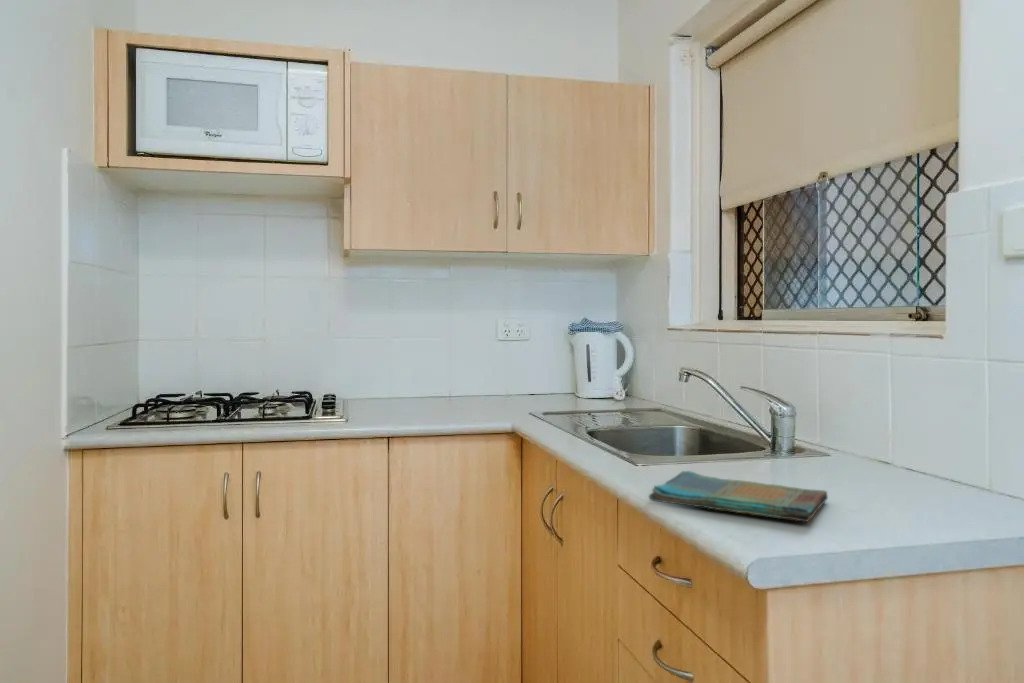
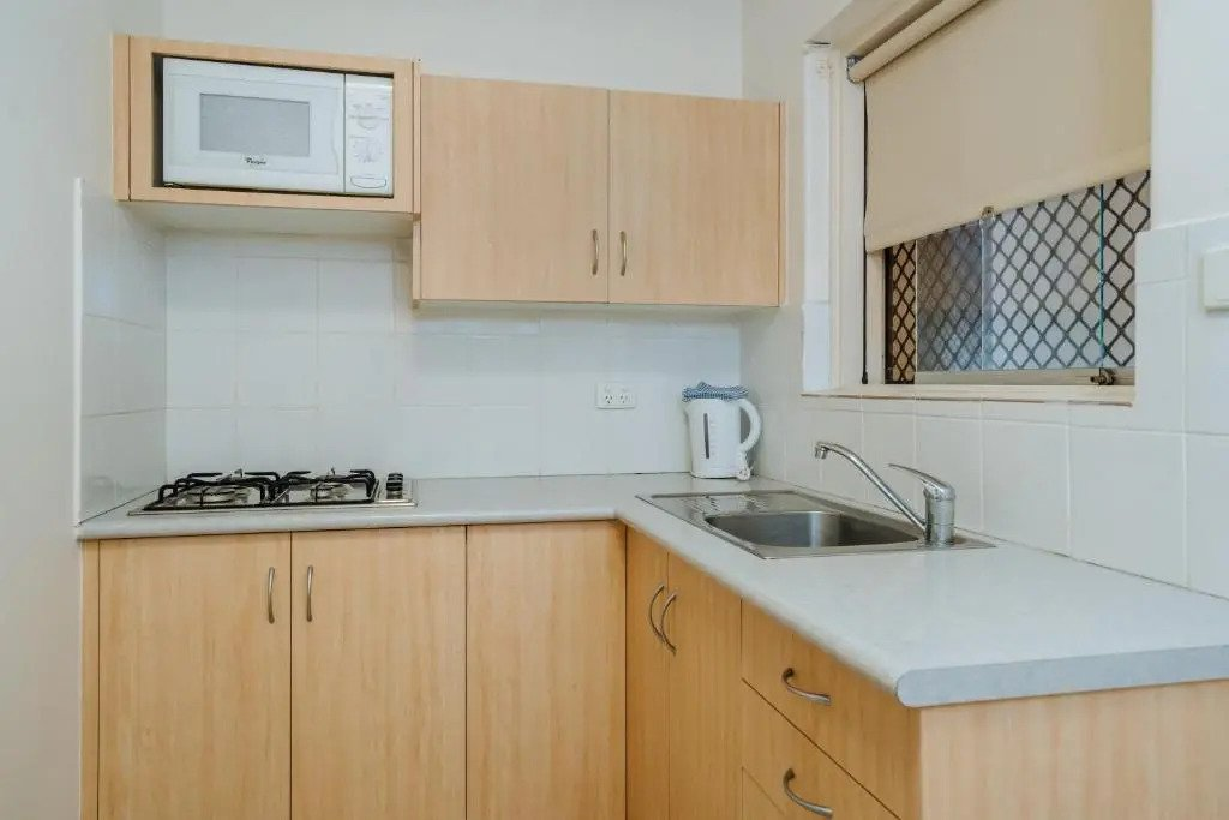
- dish towel [647,470,829,523]
